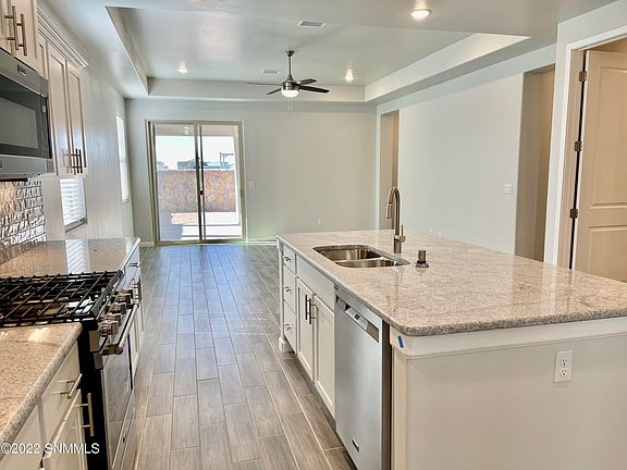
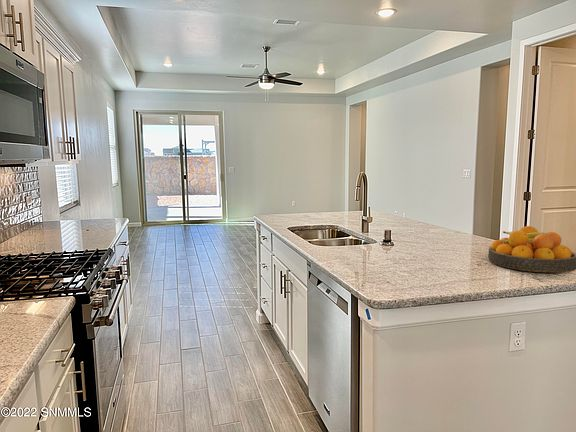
+ fruit bowl [487,225,576,273]
